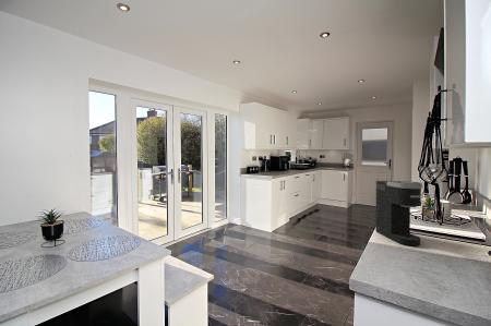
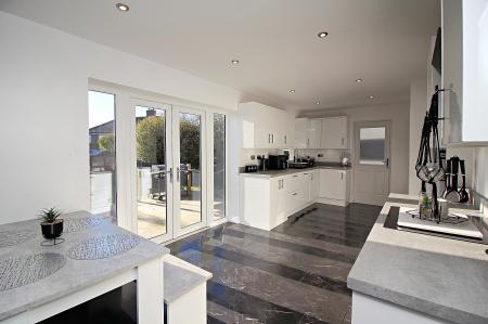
- coffee maker [374,180,423,246]
